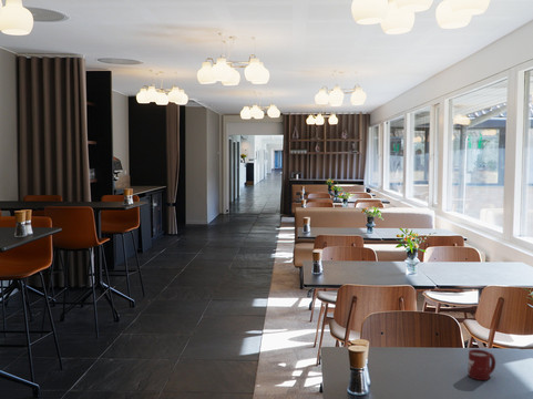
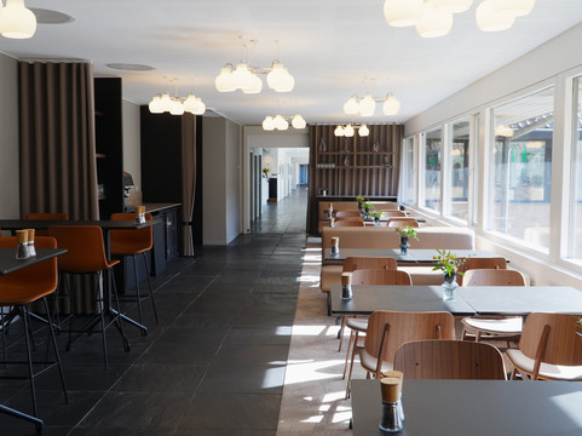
- cup [467,348,496,381]
